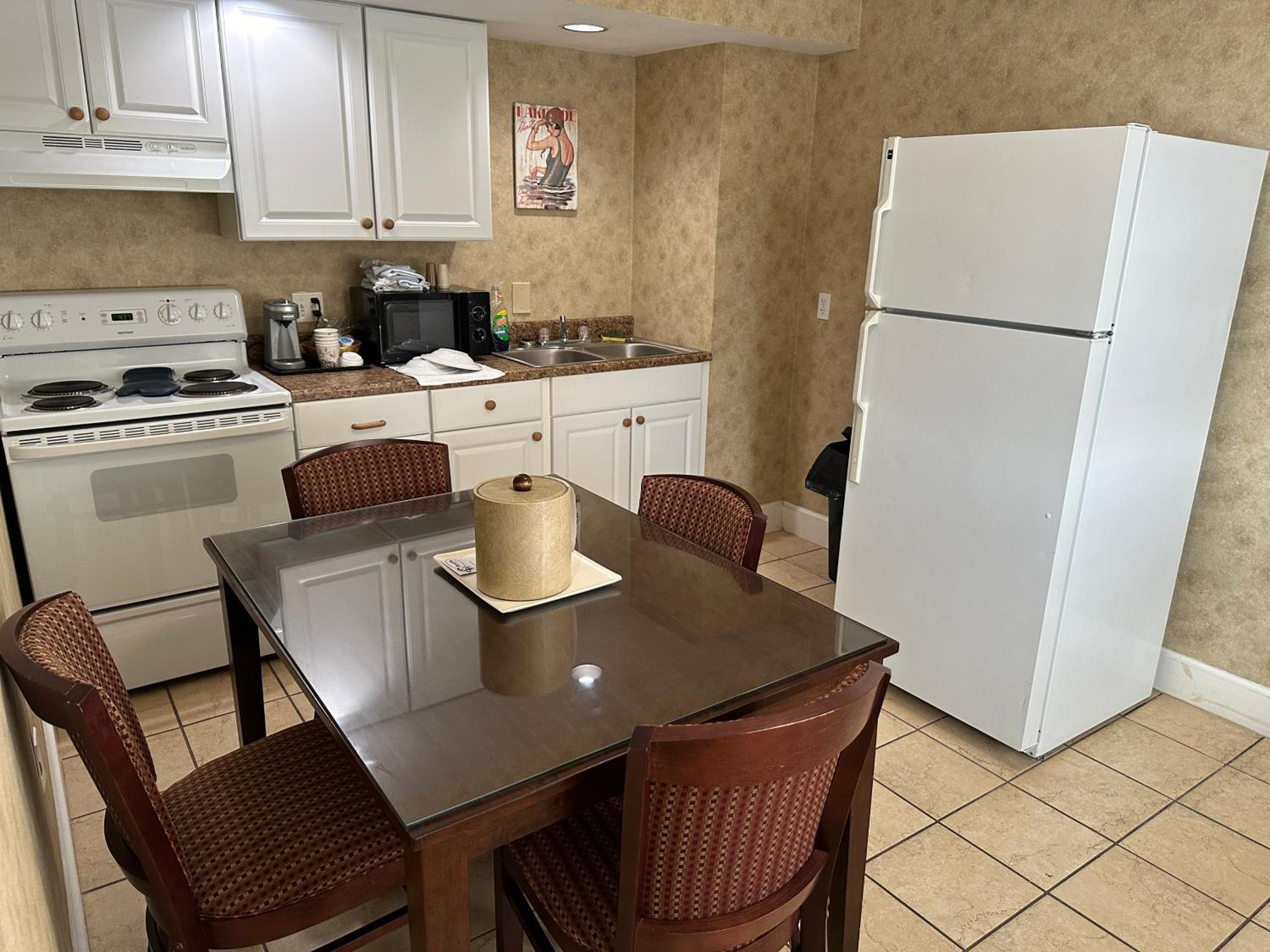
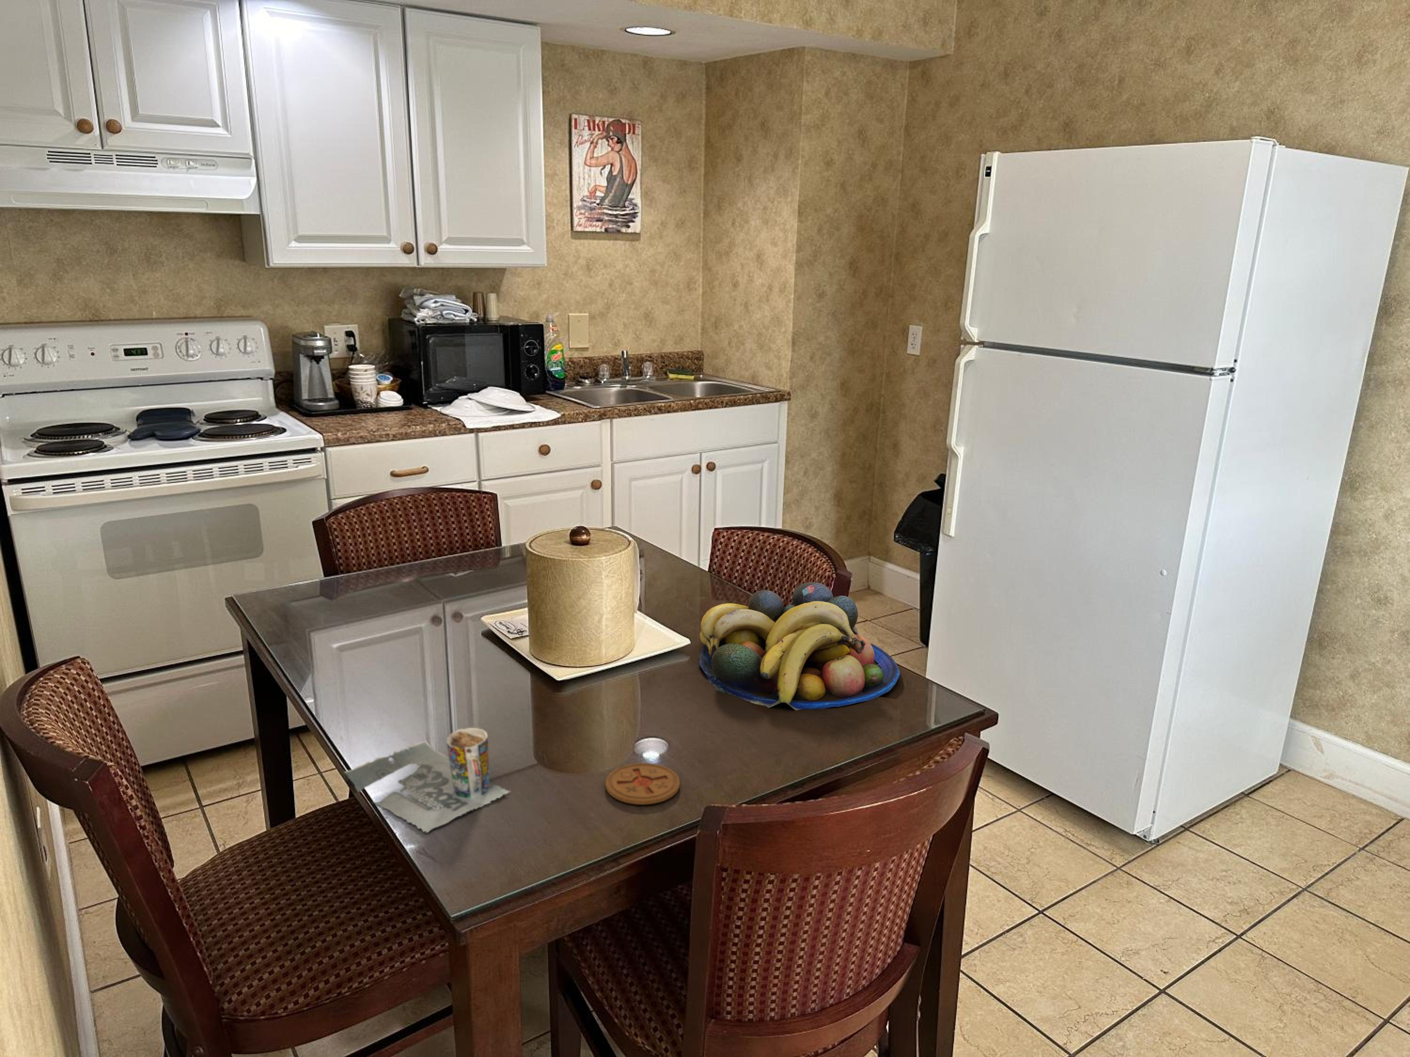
+ mug [343,727,511,836]
+ fruit bowl [698,582,900,711]
+ coaster [605,763,681,805]
